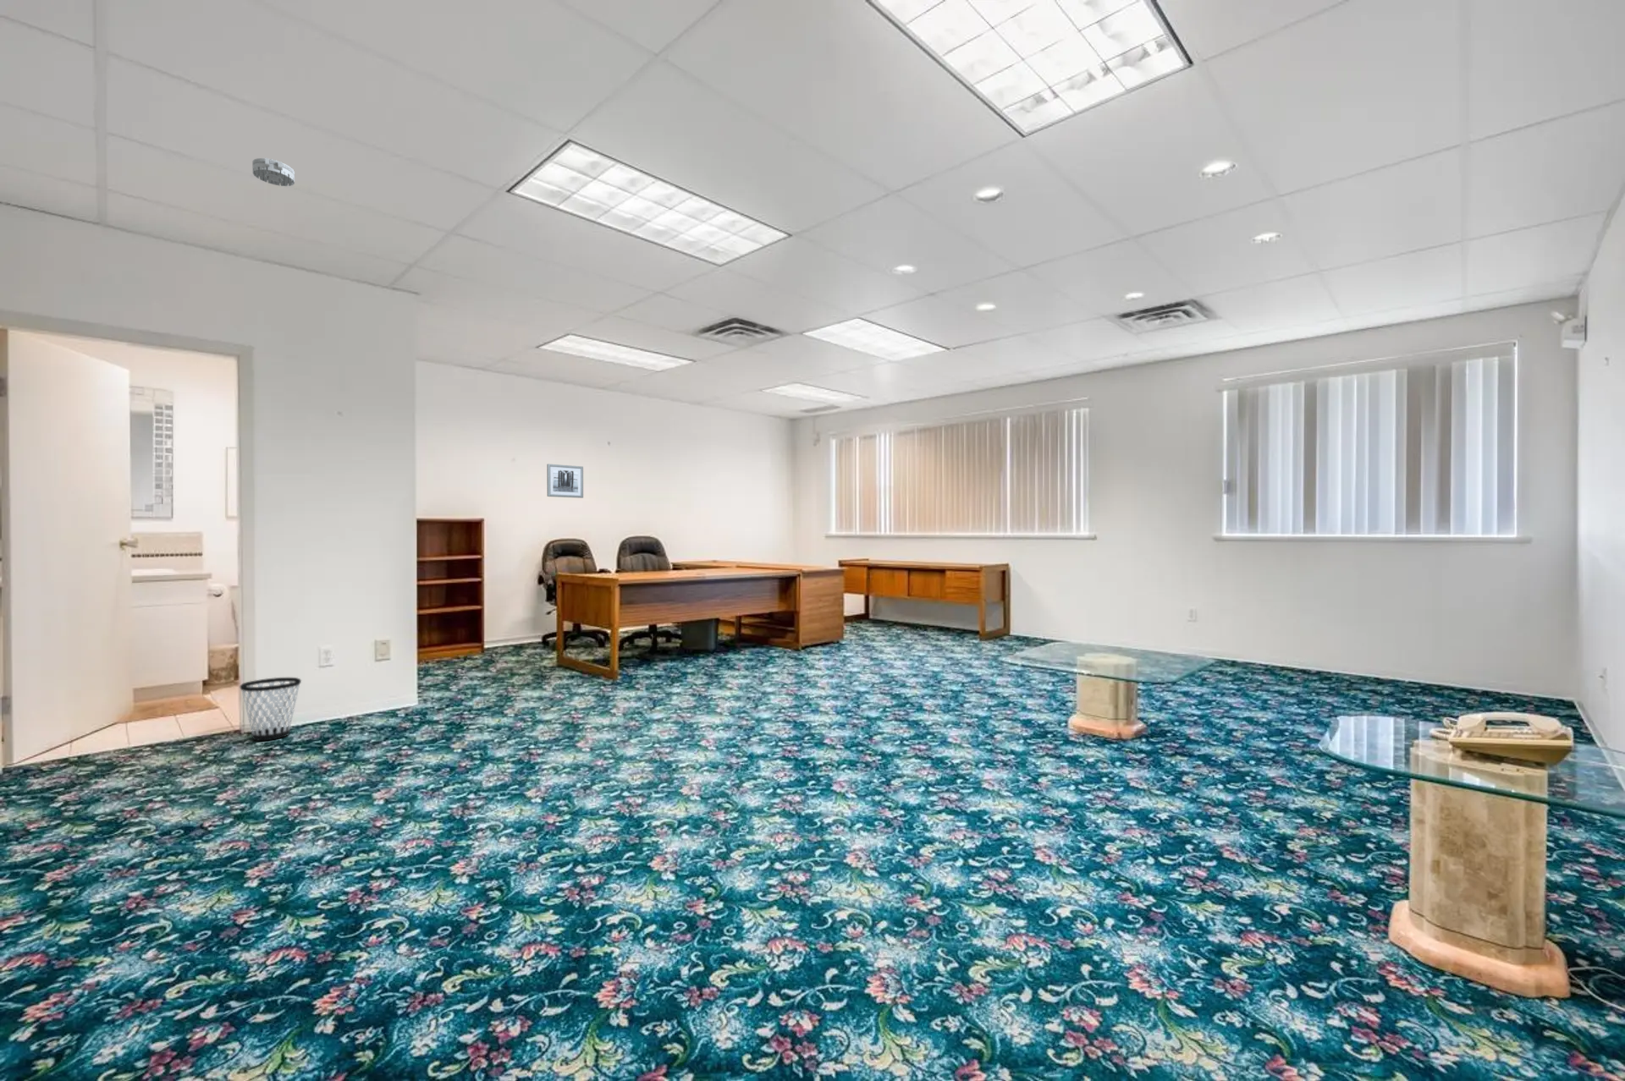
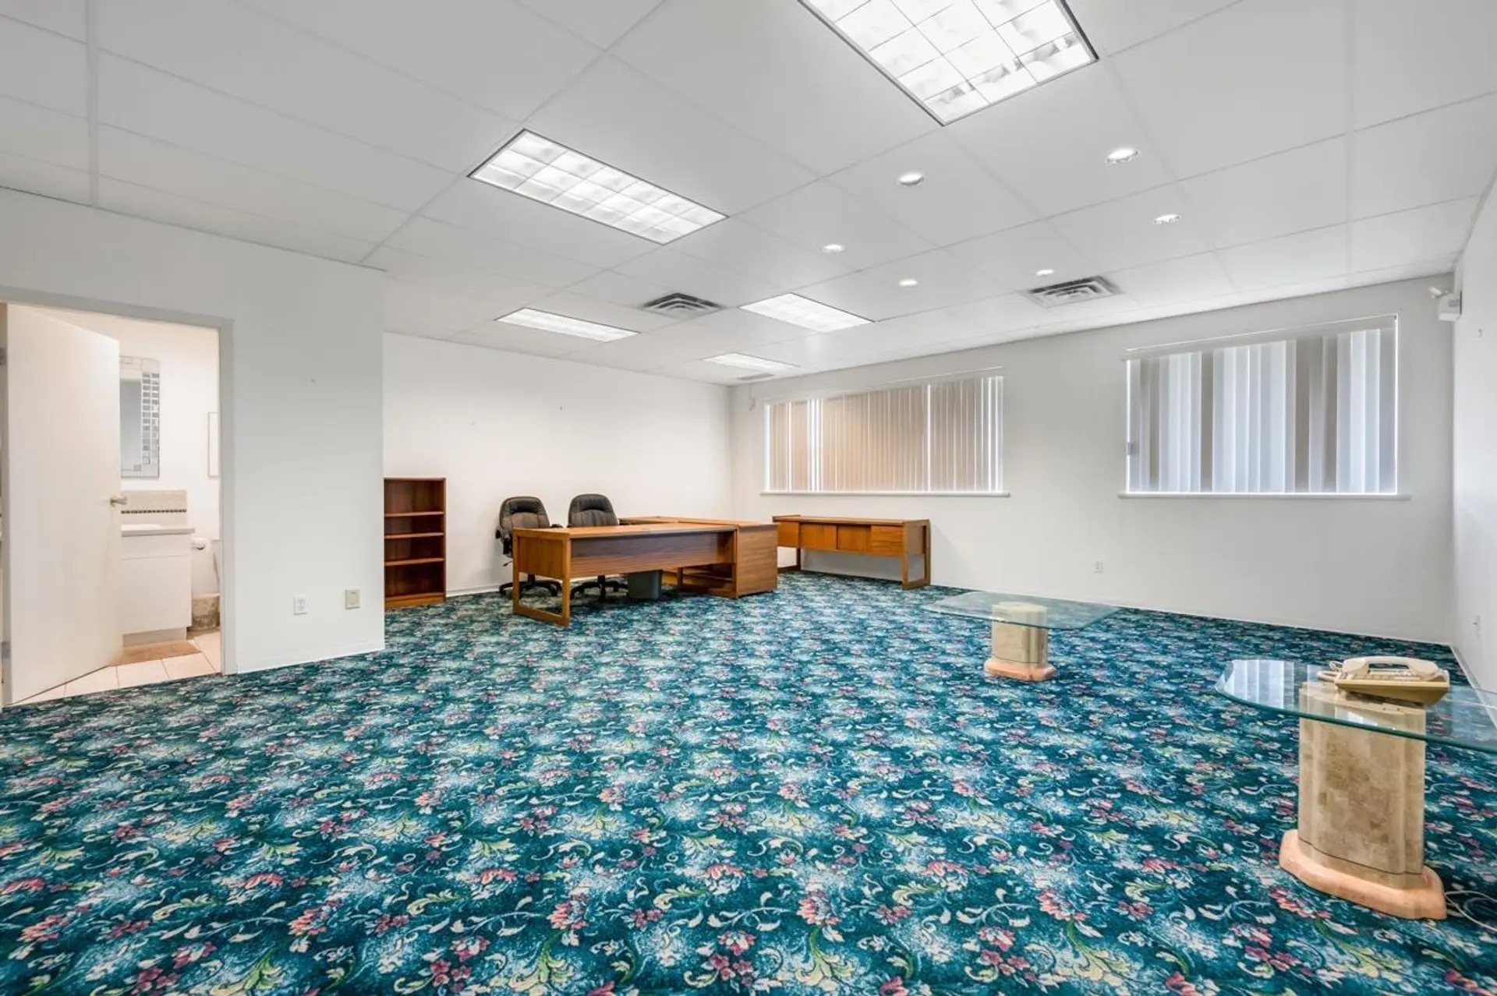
- smoke detector [251,157,296,187]
- wastebasket [239,677,302,742]
- wall art [546,463,584,499]
